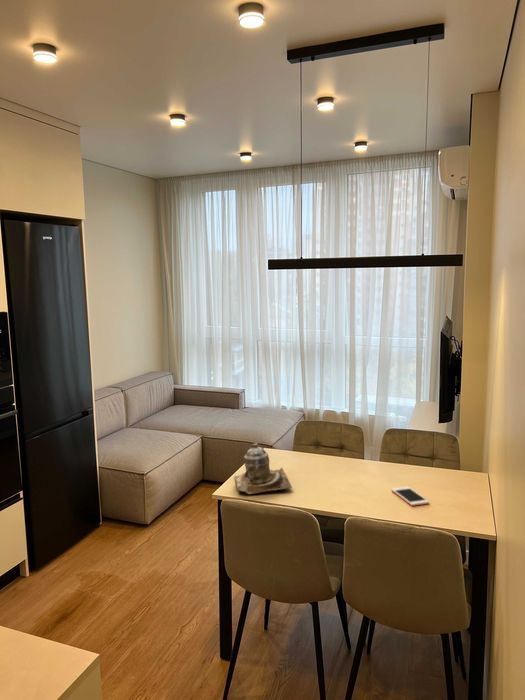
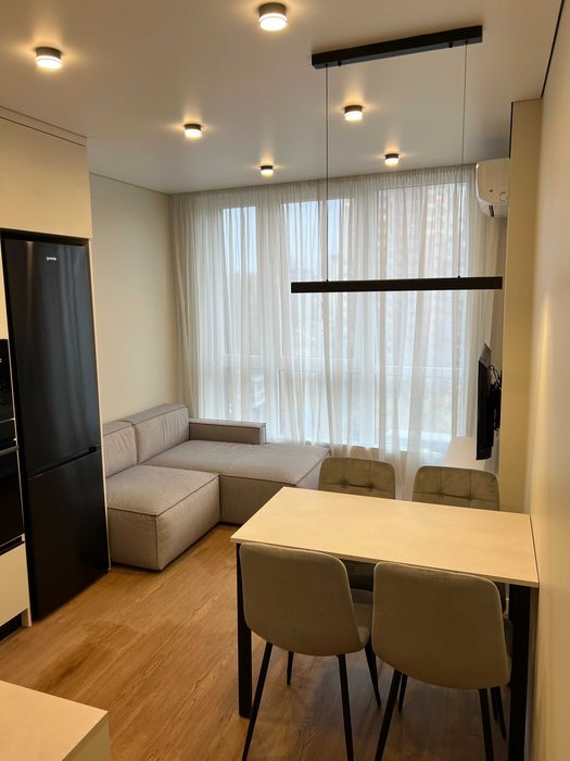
- cell phone [390,486,430,507]
- teapot [233,441,293,495]
